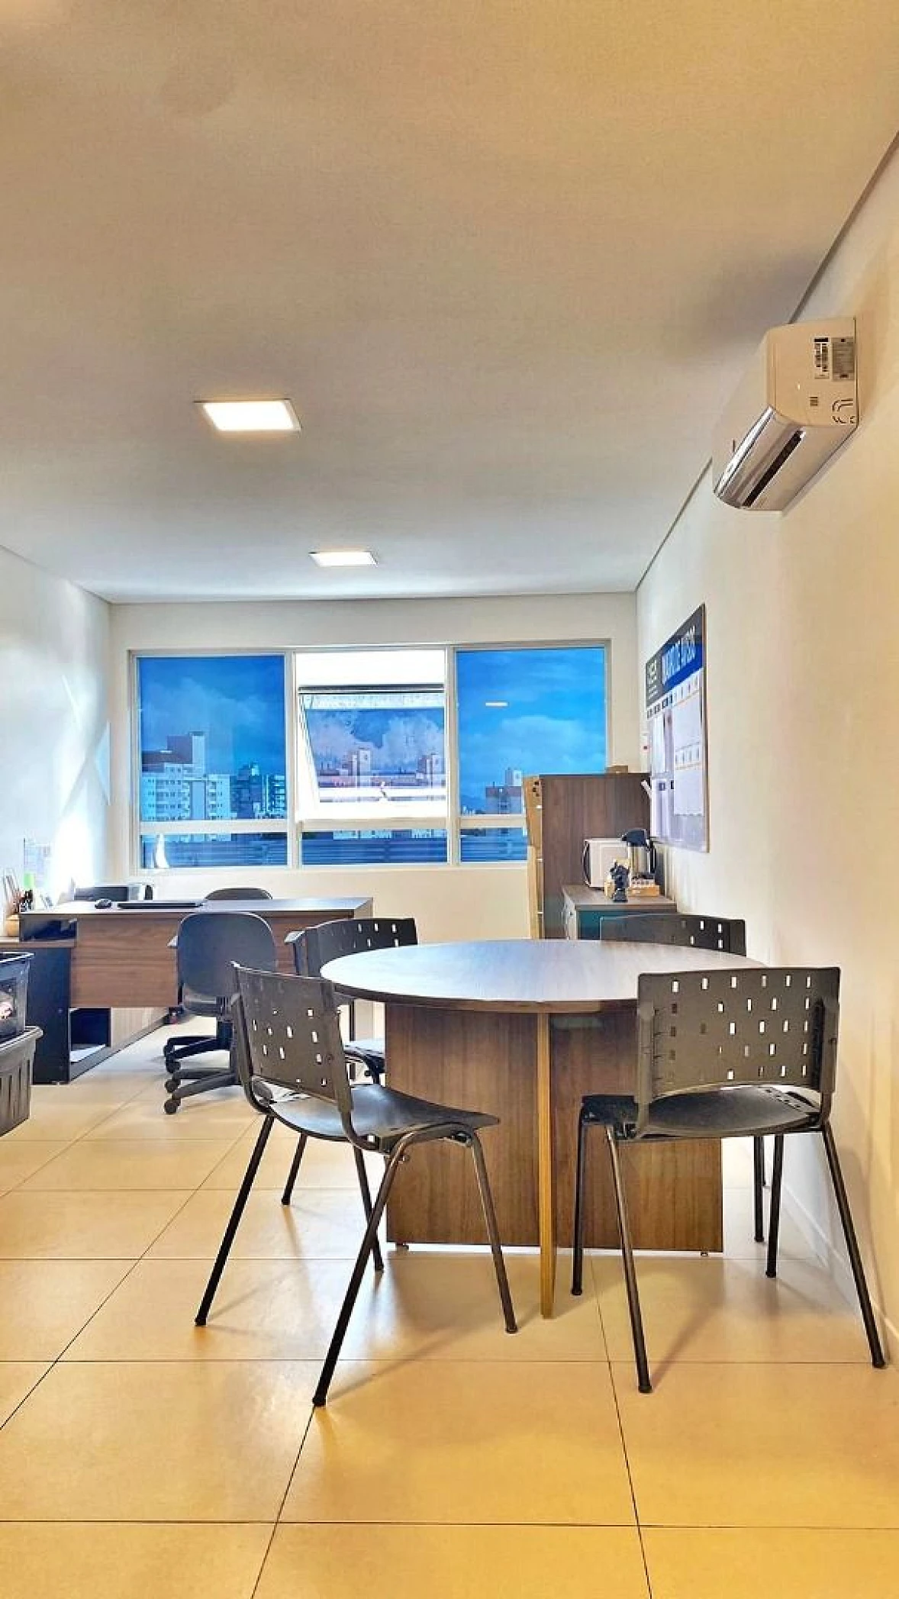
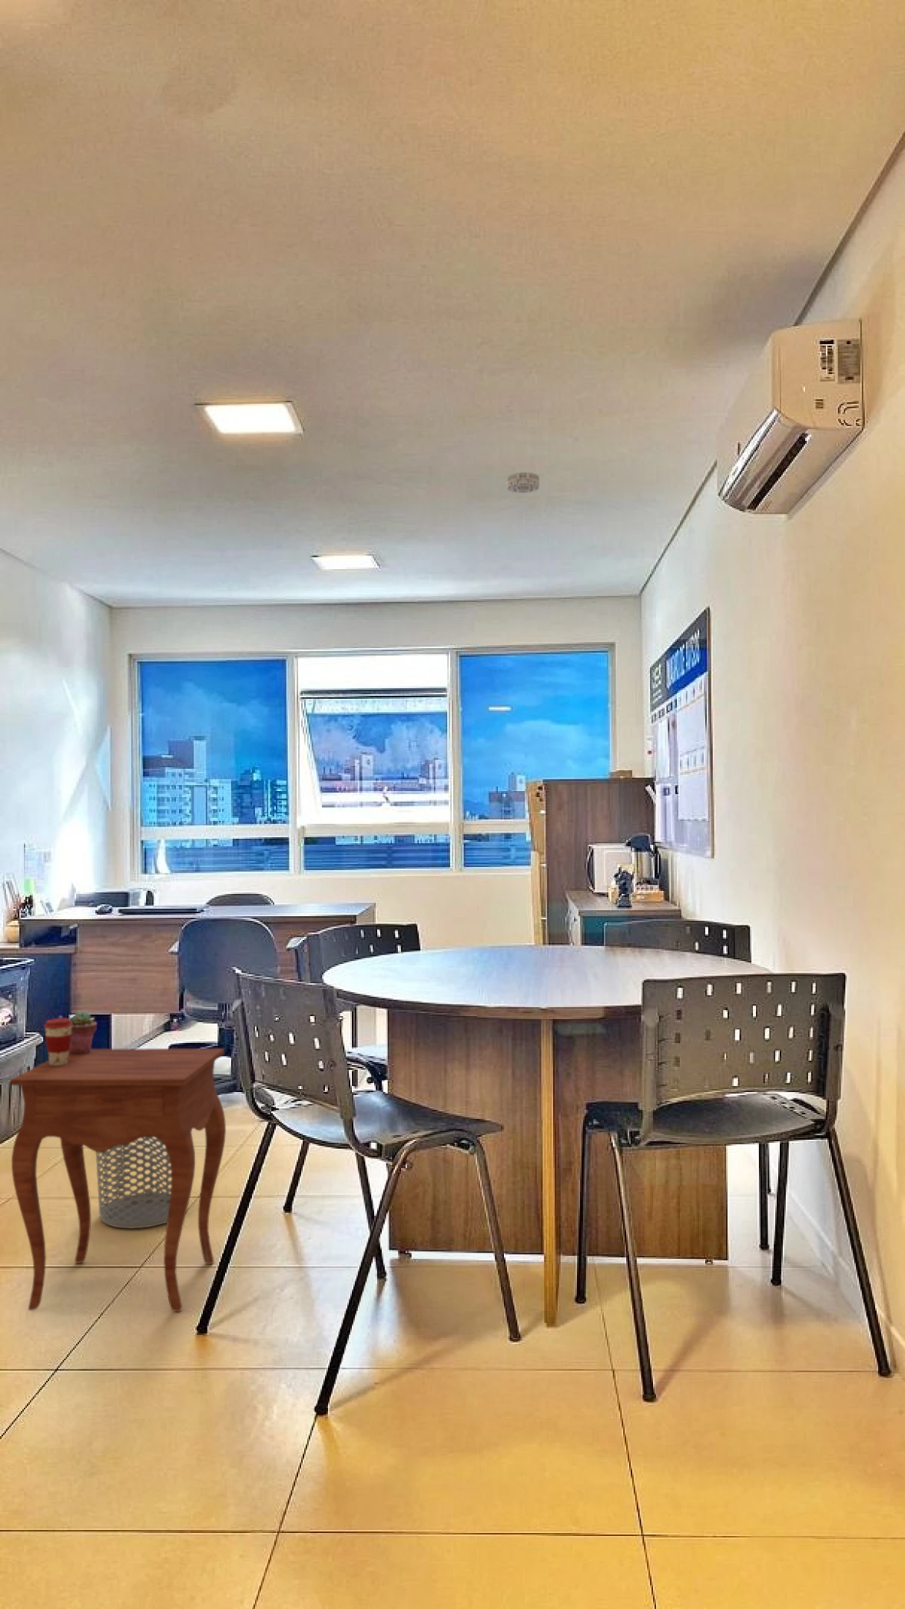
+ coffee cup [43,1018,73,1066]
+ waste bin [95,1137,171,1229]
+ side table [9,1048,227,1313]
+ smoke detector [506,471,540,494]
+ potted succulent [70,1010,97,1054]
